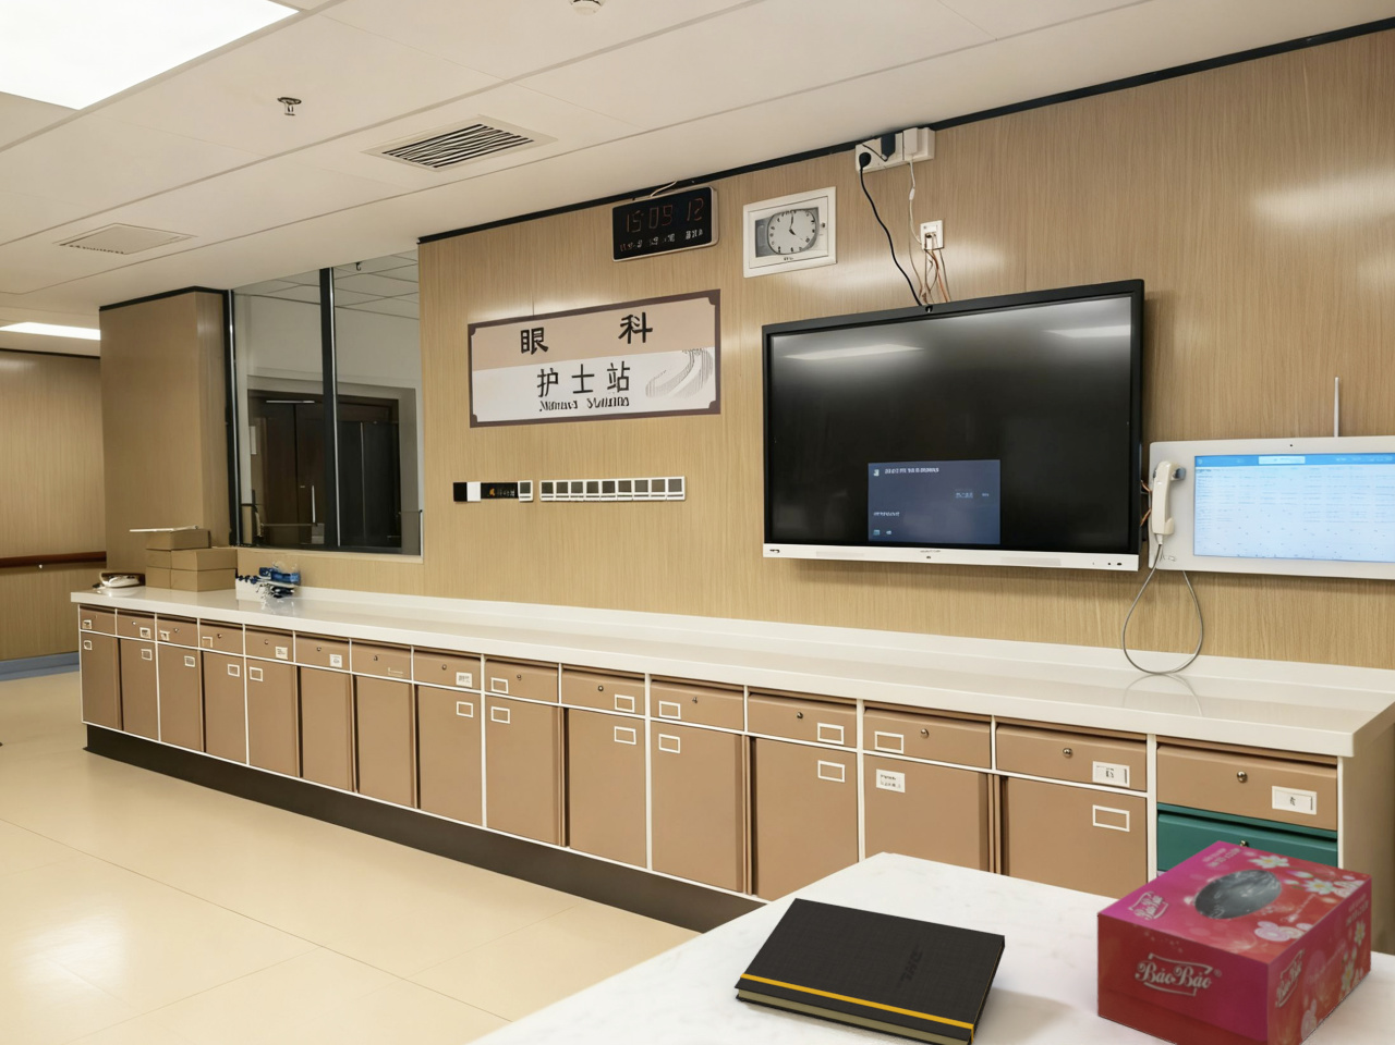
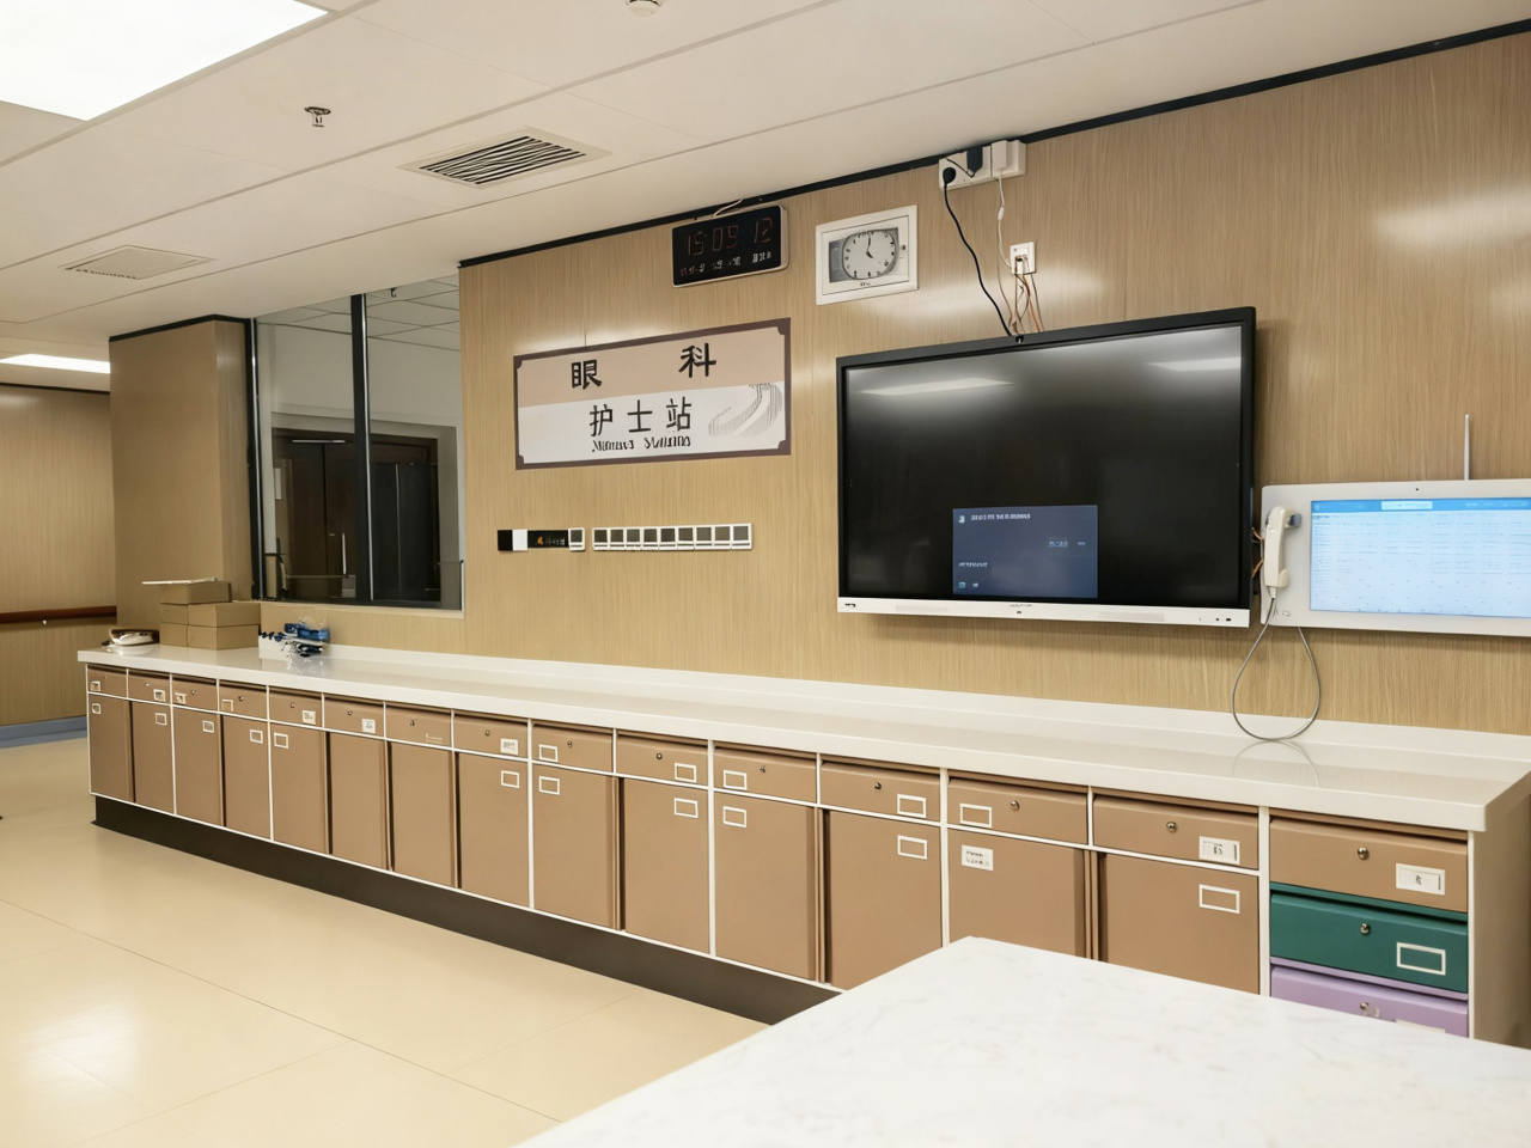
- tissue box [1096,840,1373,1045]
- notepad [734,897,1006,1045]
